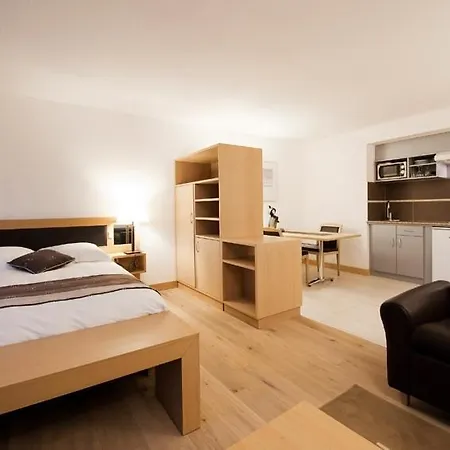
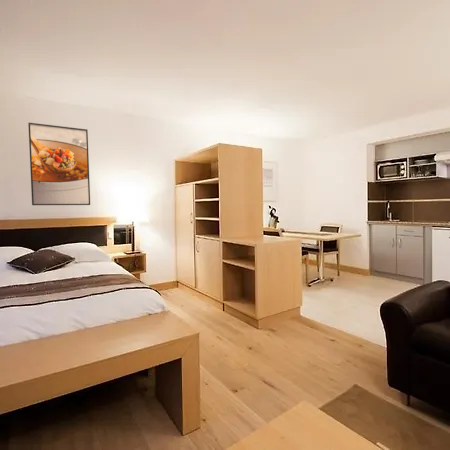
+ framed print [27,122,91,206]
